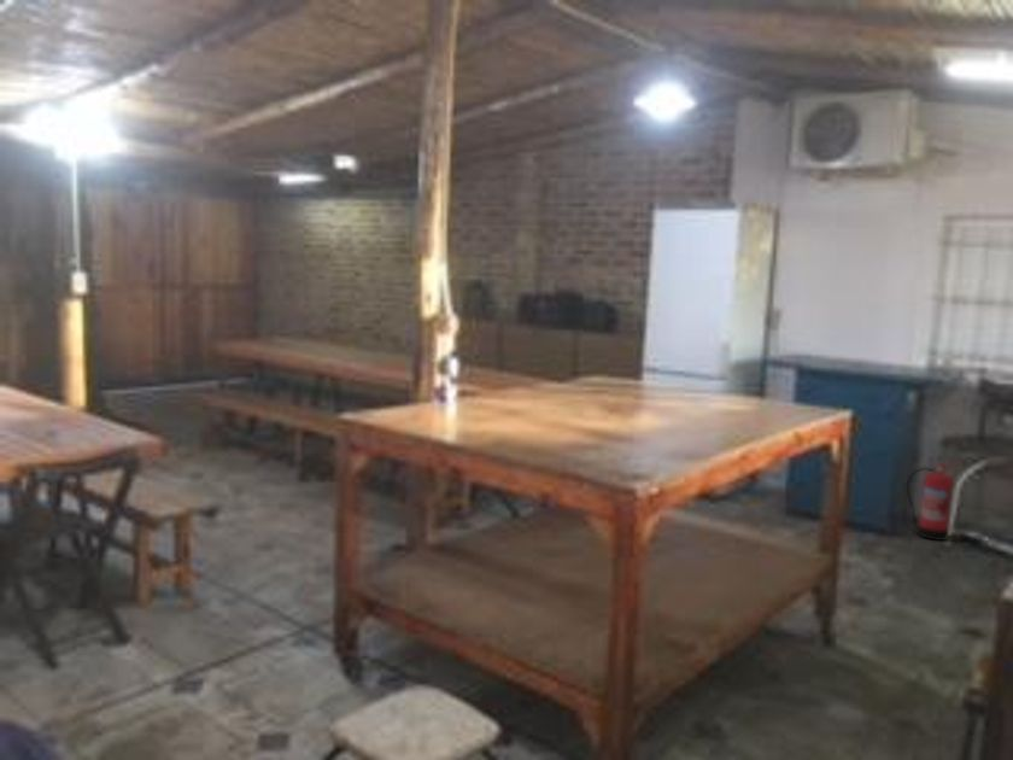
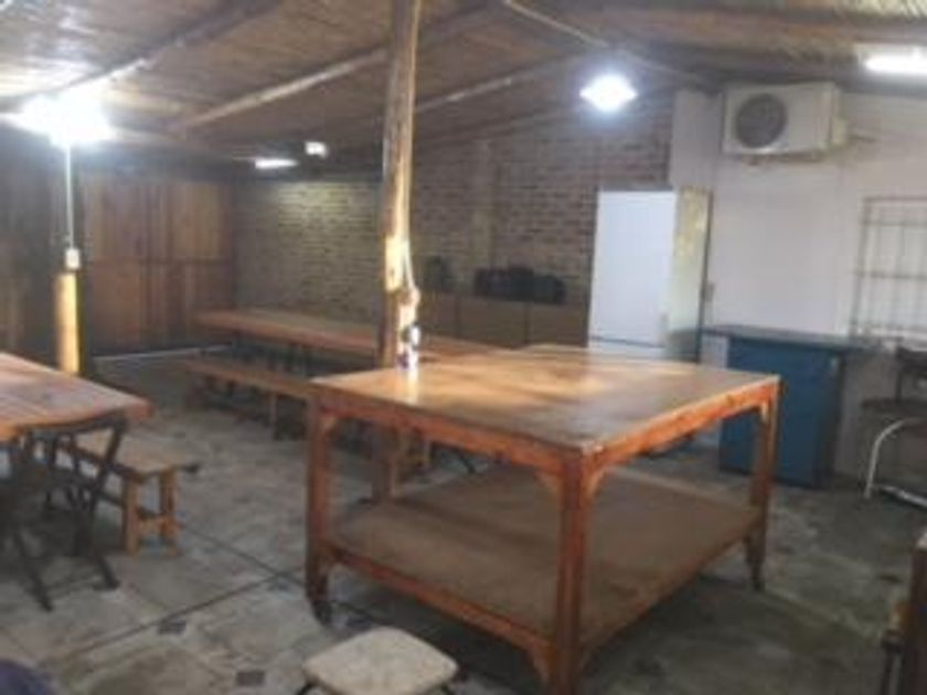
- fire extinguisher [906,460,960,542]
